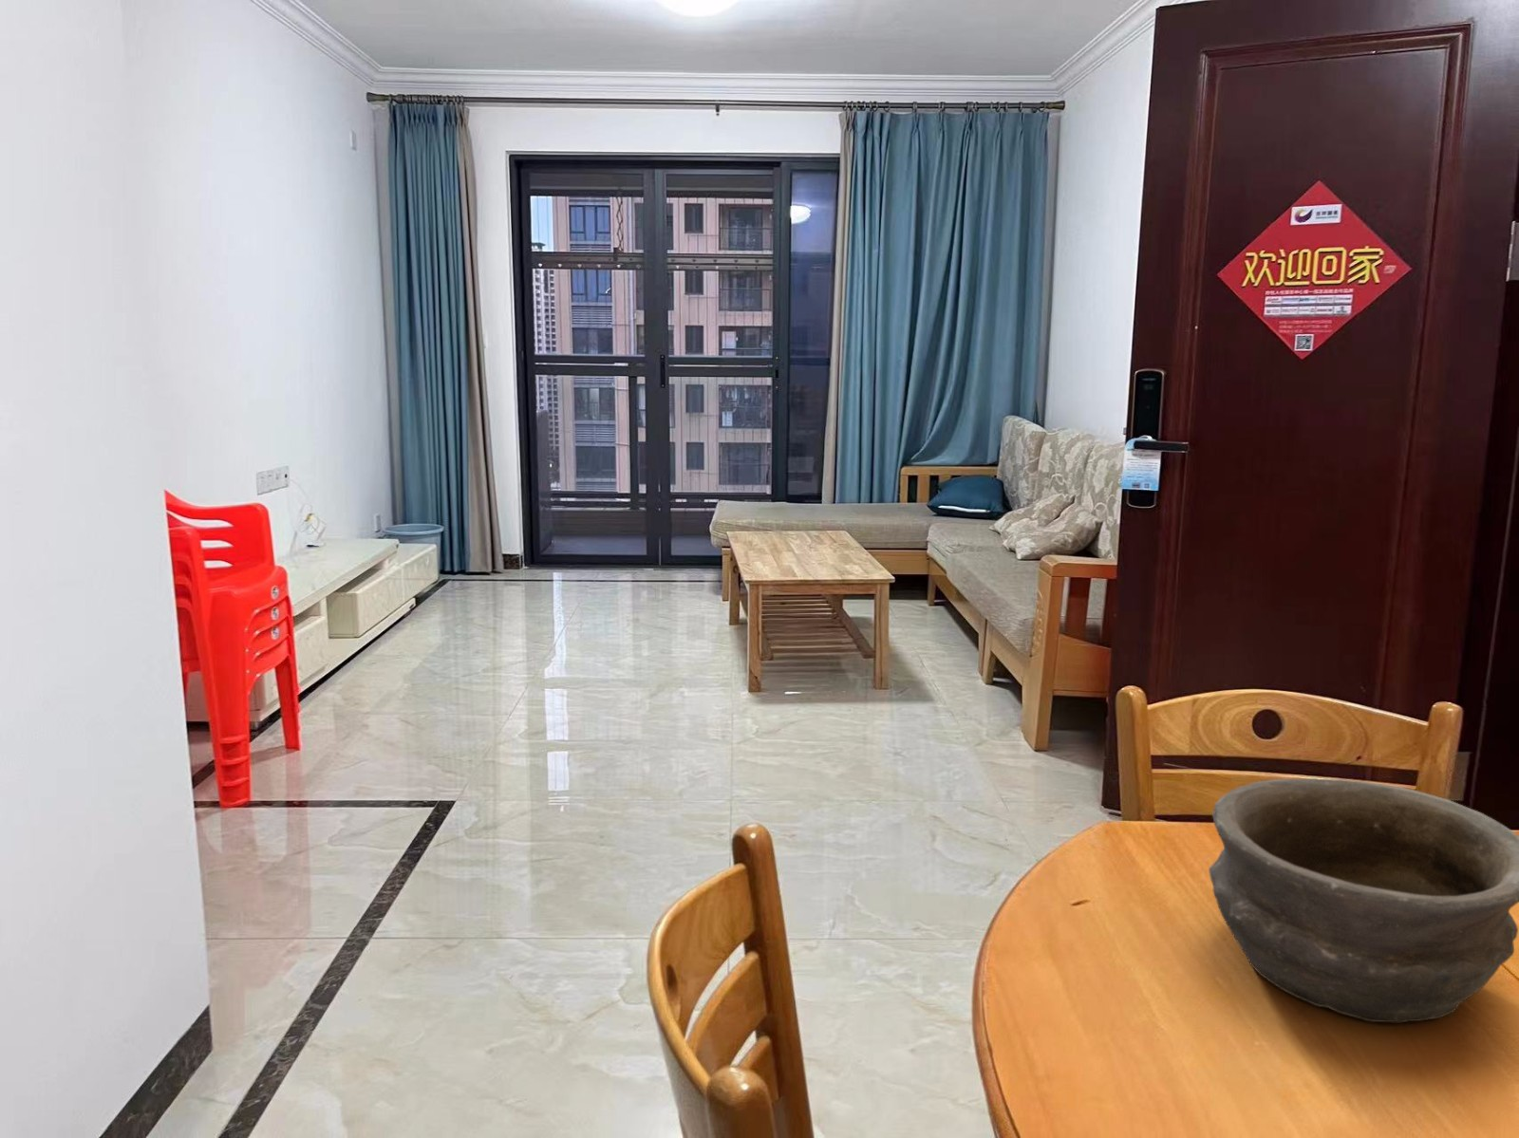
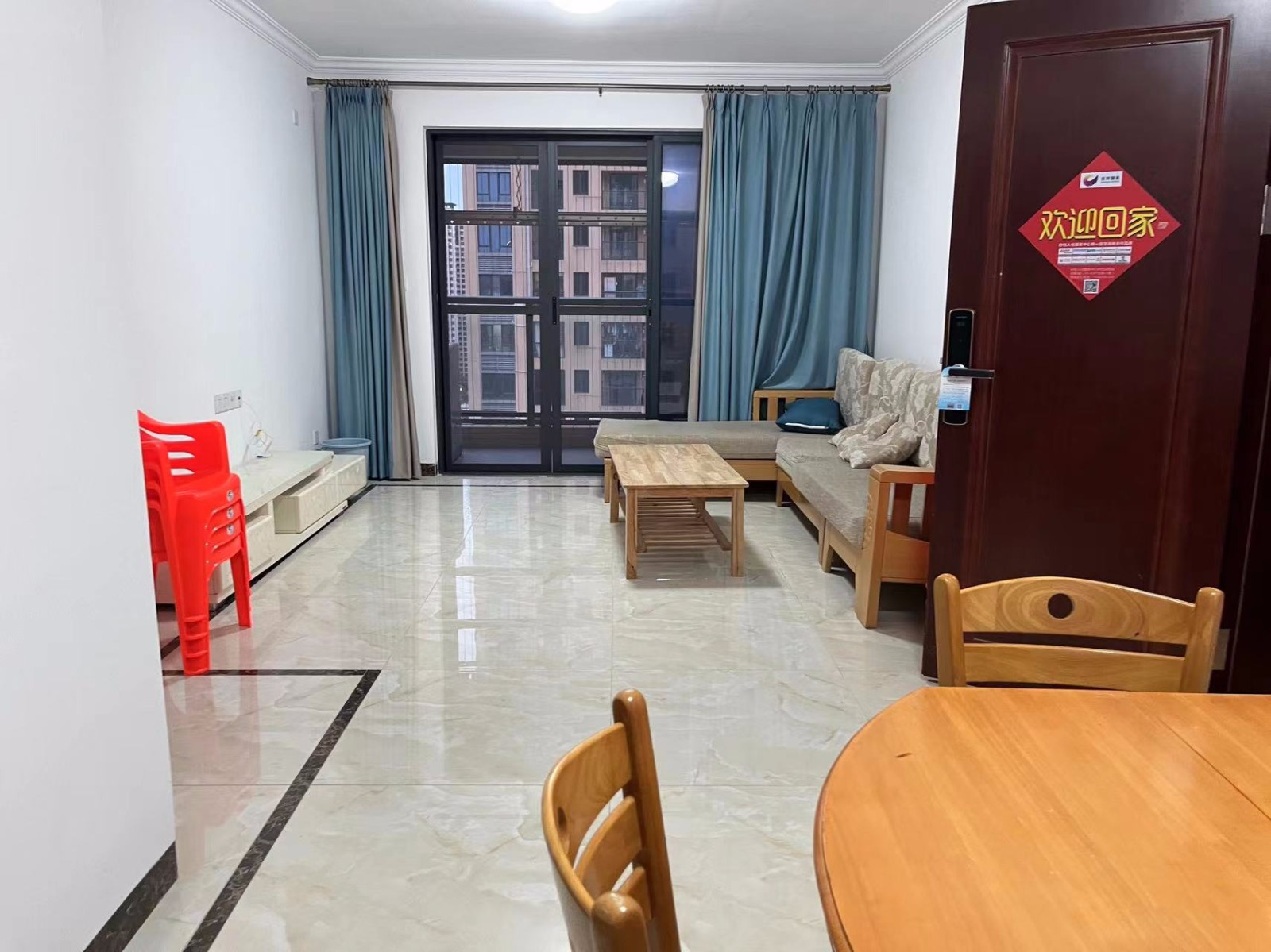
- bowl [1207,777,1519,1024]
